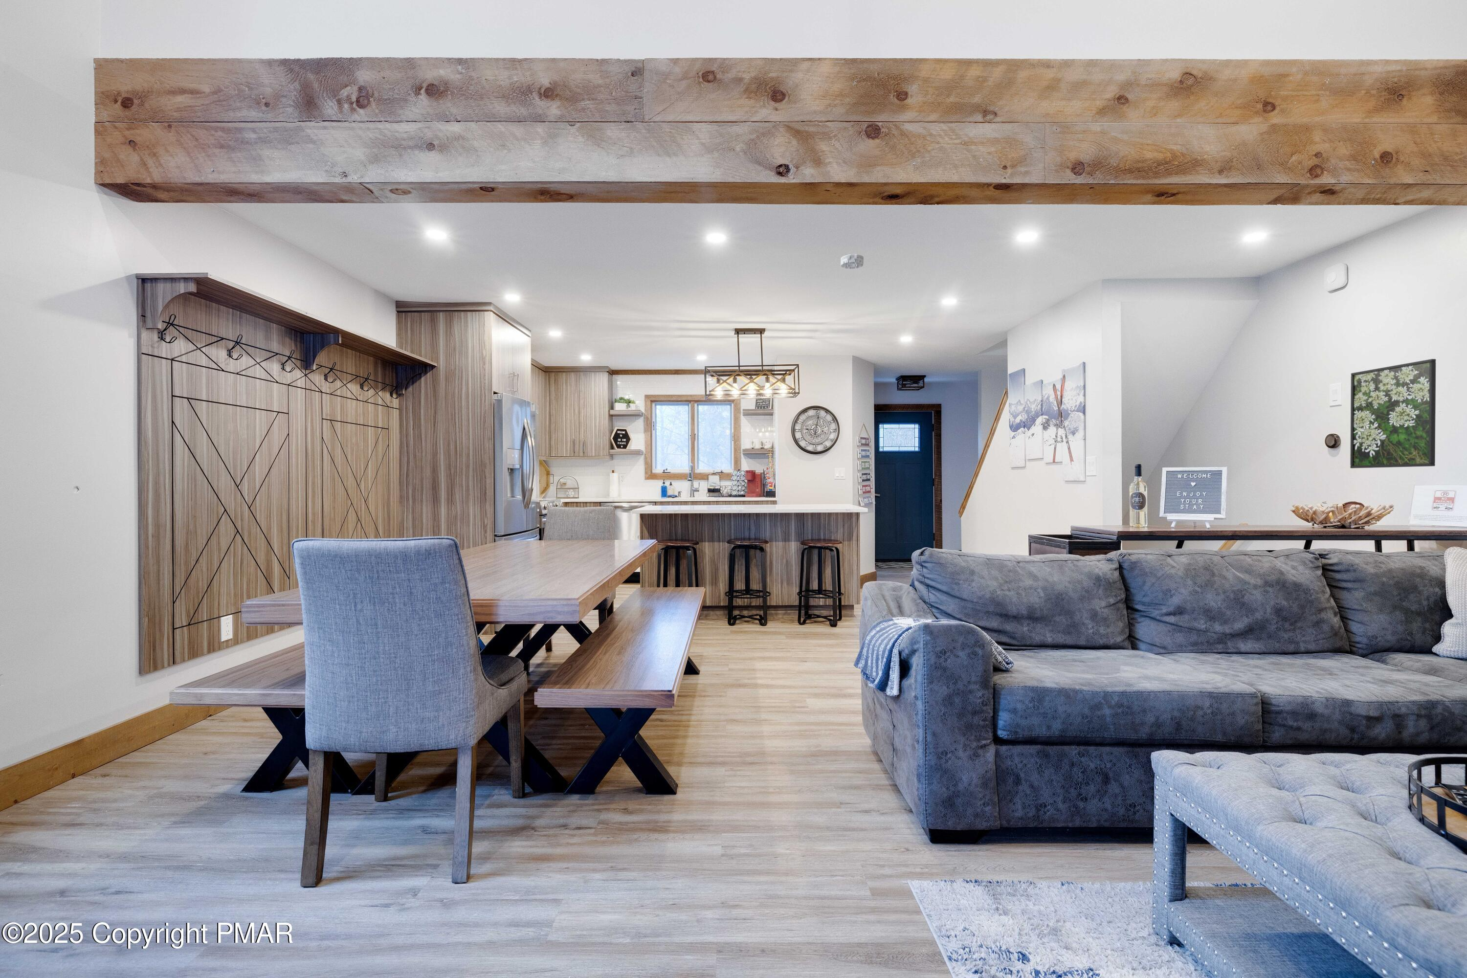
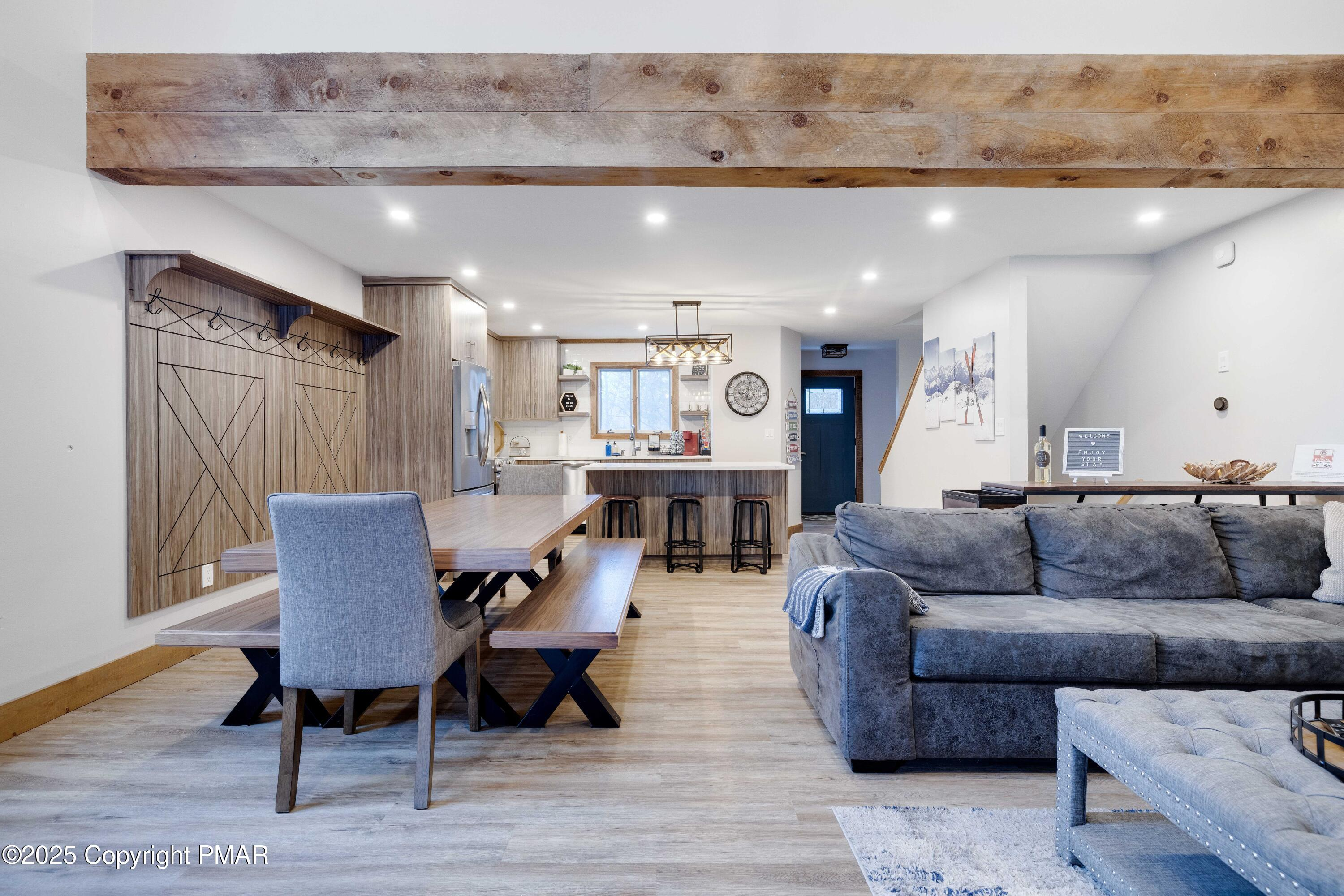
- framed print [1349,358,1436,469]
- smoke detector [840,253,864,270]
